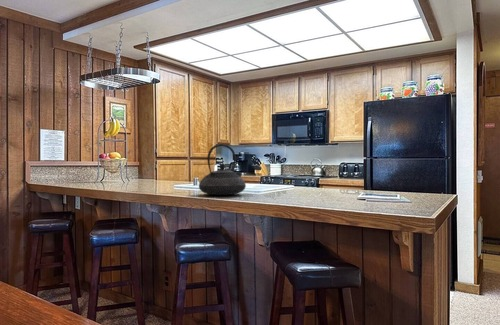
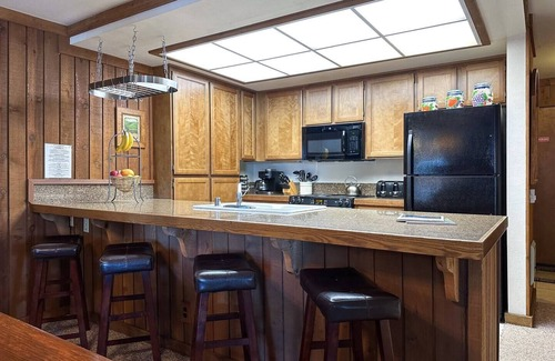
- teapot [198,143,247,196]
